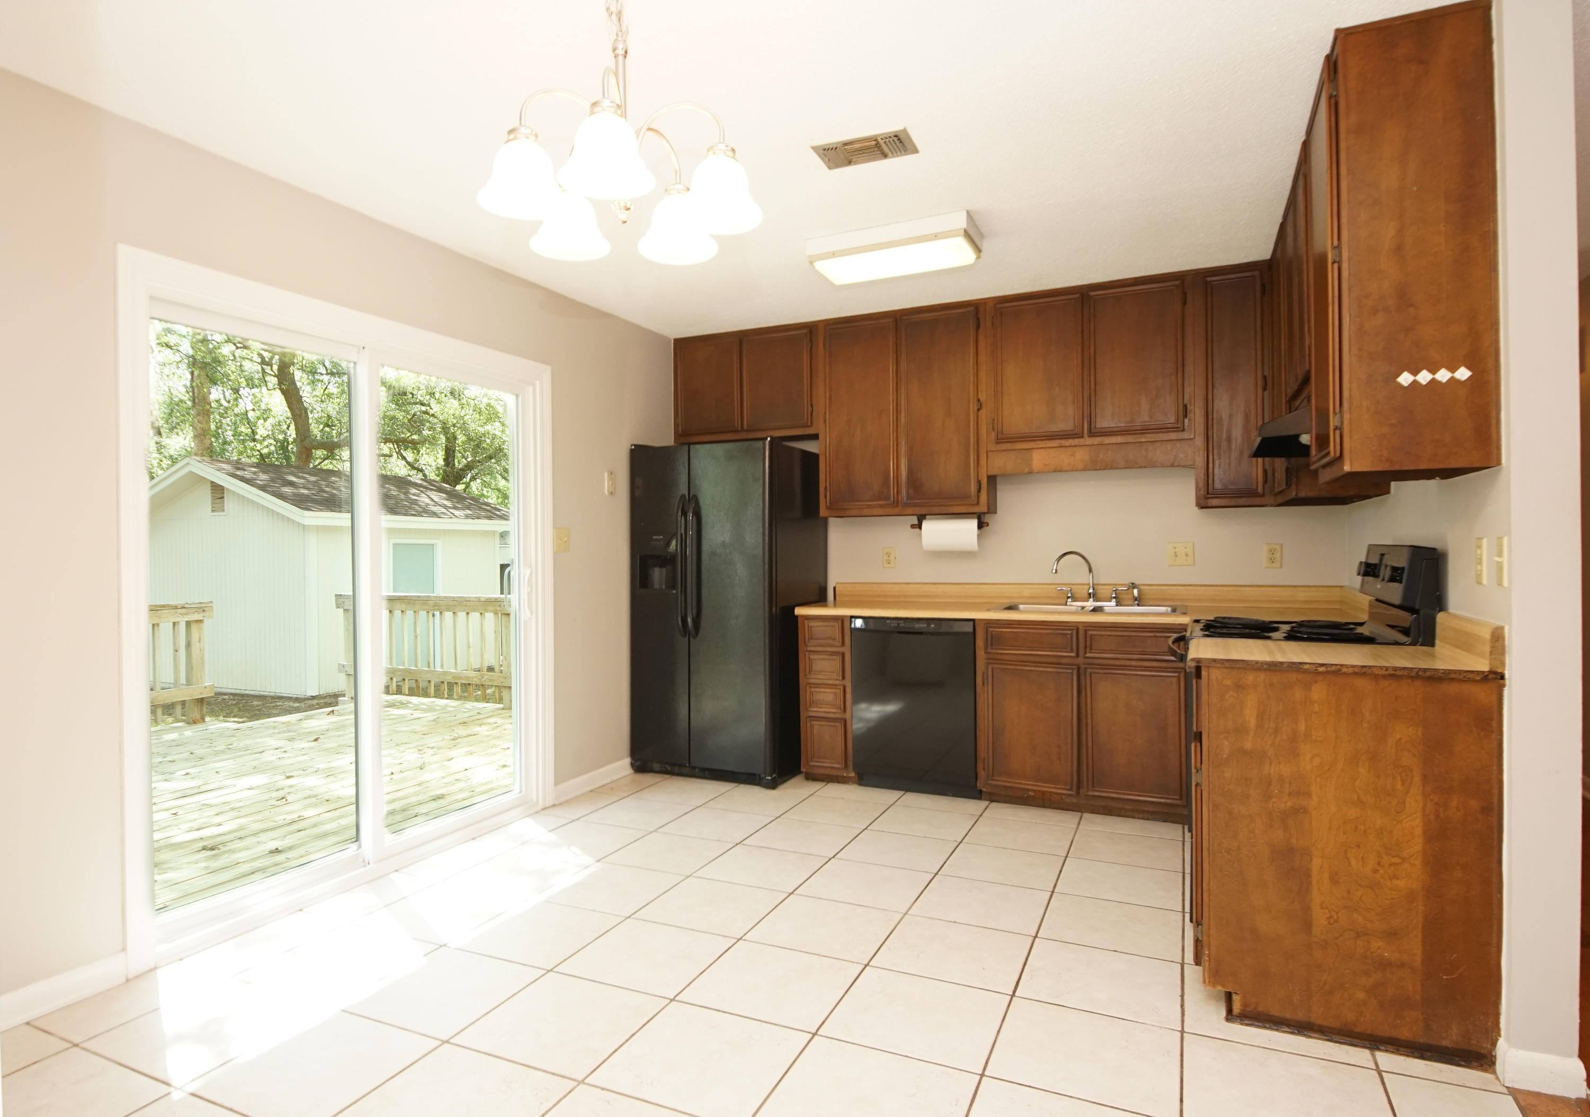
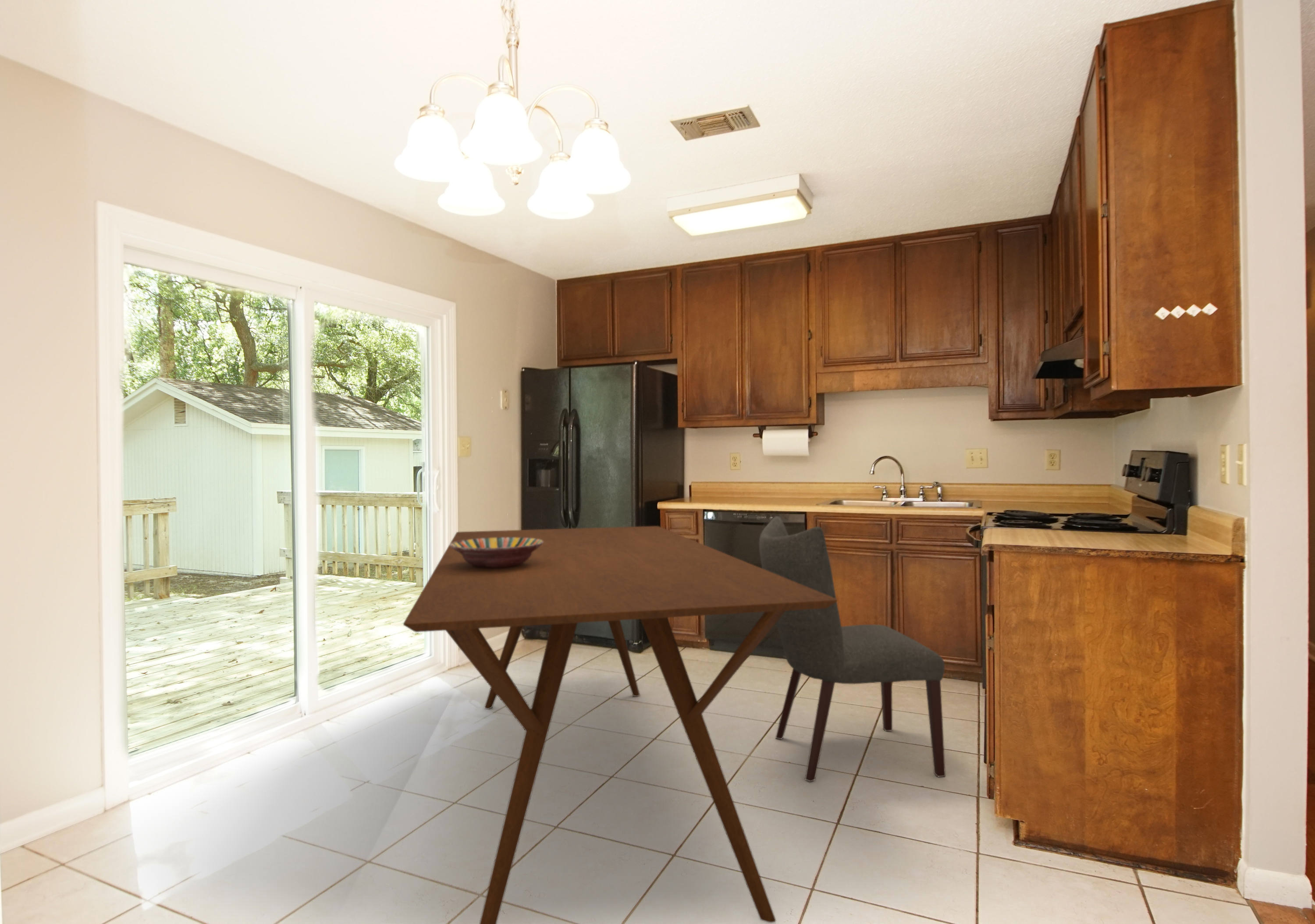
+ chair [759,516,946,782]
+ dining table [403,526,838,924]
+ serving bowl [450,538,543,568]
